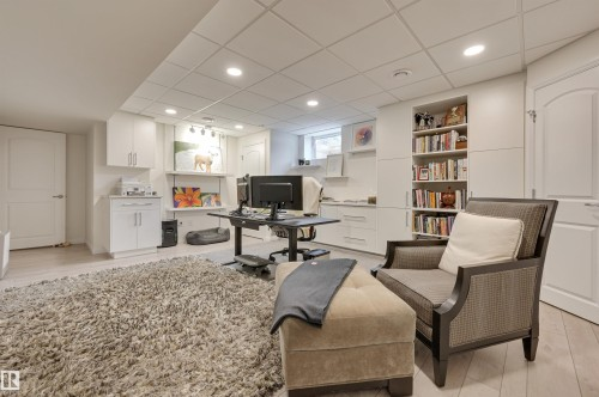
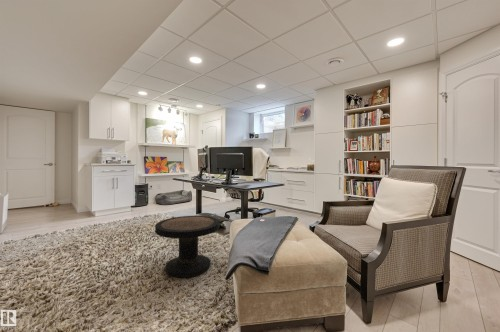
+ side table [154,215,221,278]
